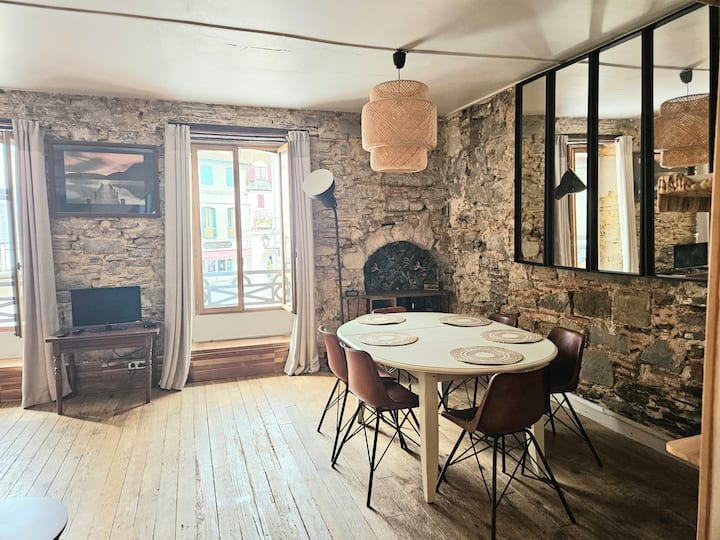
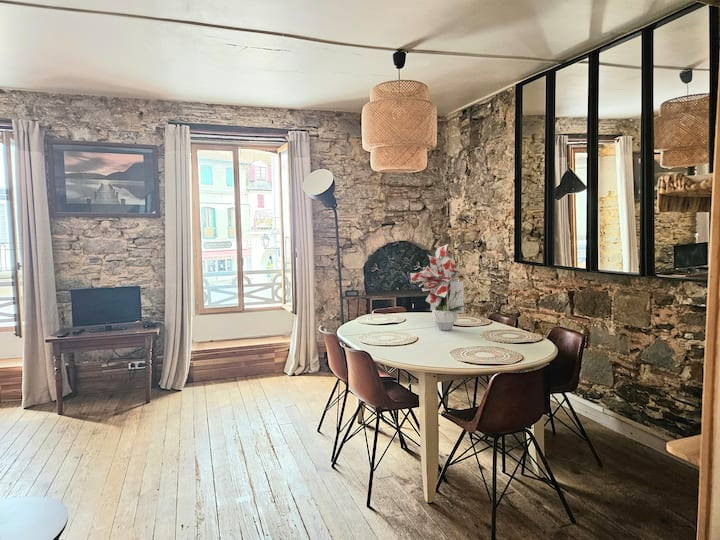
+ bouquet [409,243,467,331]
